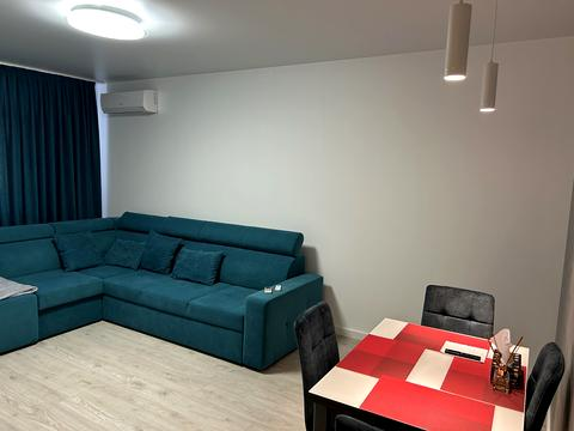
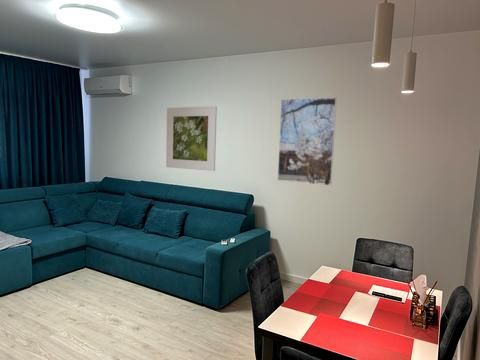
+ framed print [277,96,338,186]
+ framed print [165,105,218,172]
